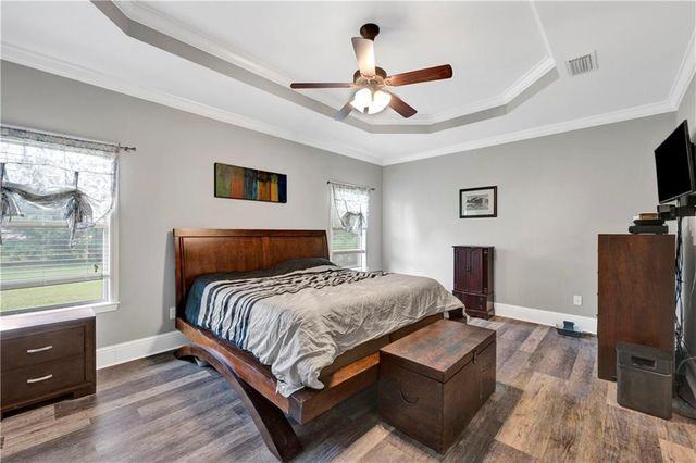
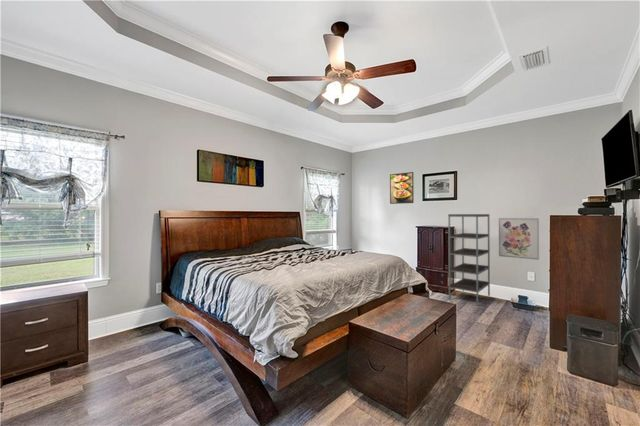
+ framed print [389,171,415,205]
+ wall art [498,217,540,261]
+ shelving unit [447,213,491,306]
